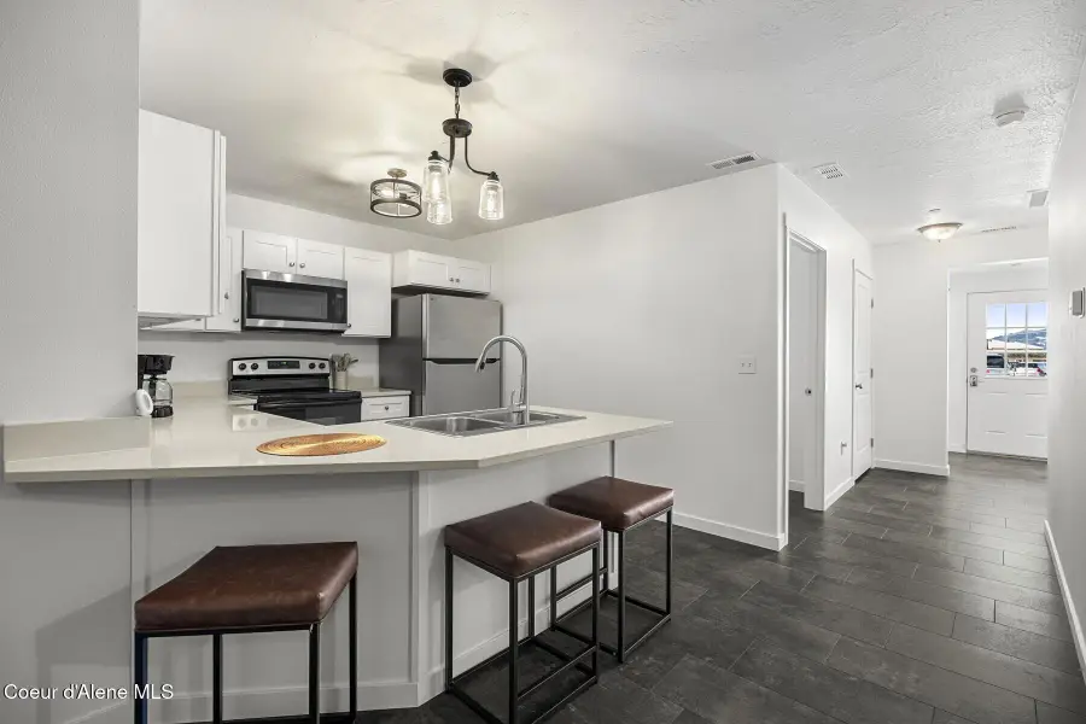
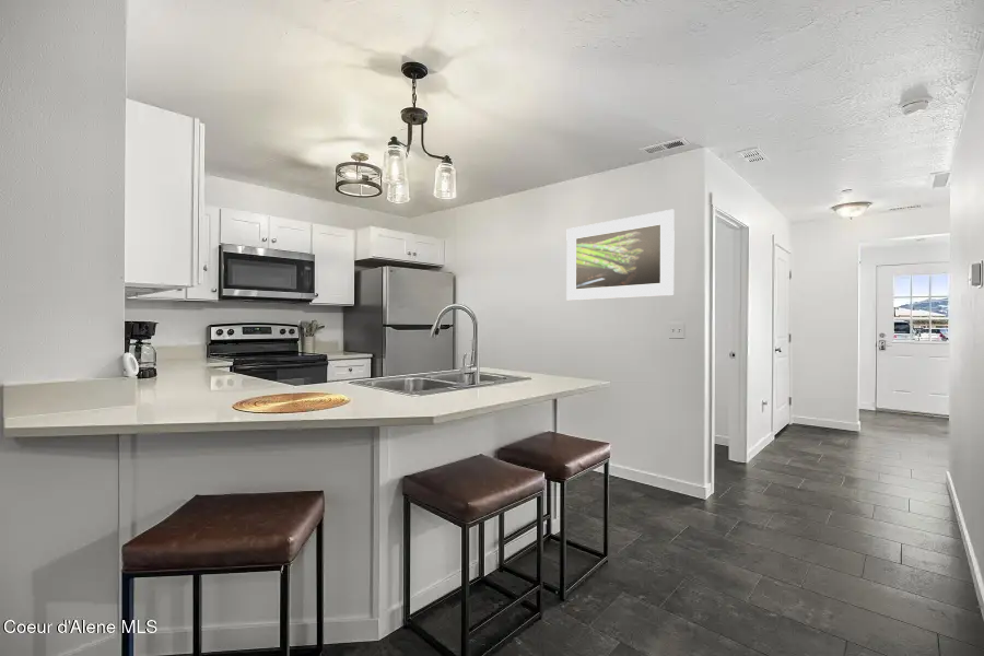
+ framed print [565,209,676,302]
